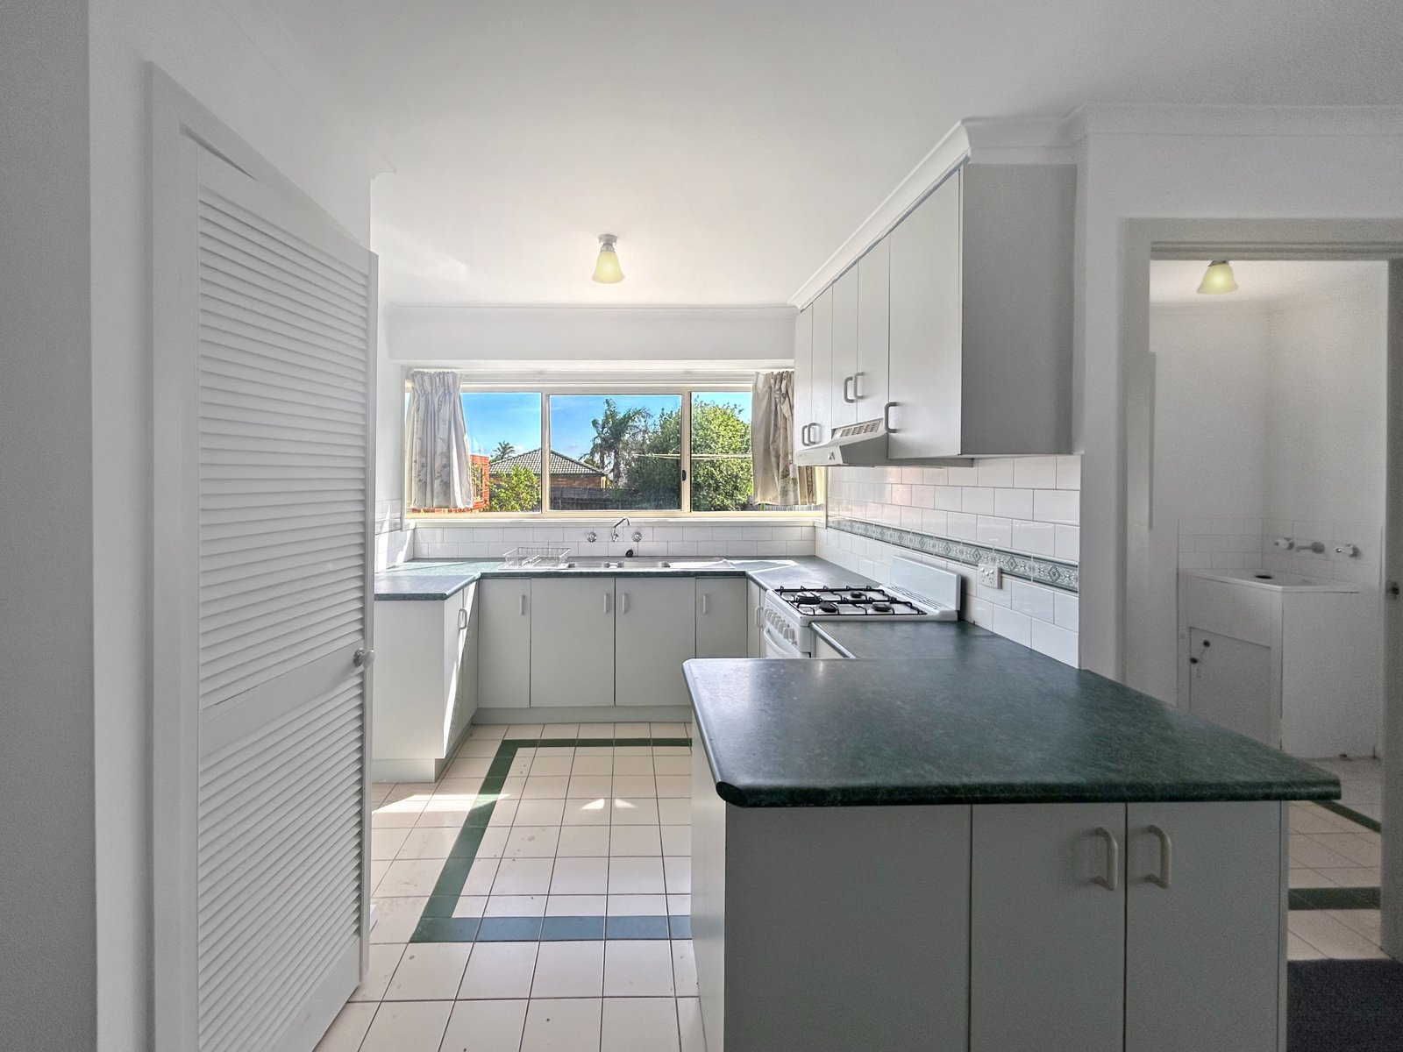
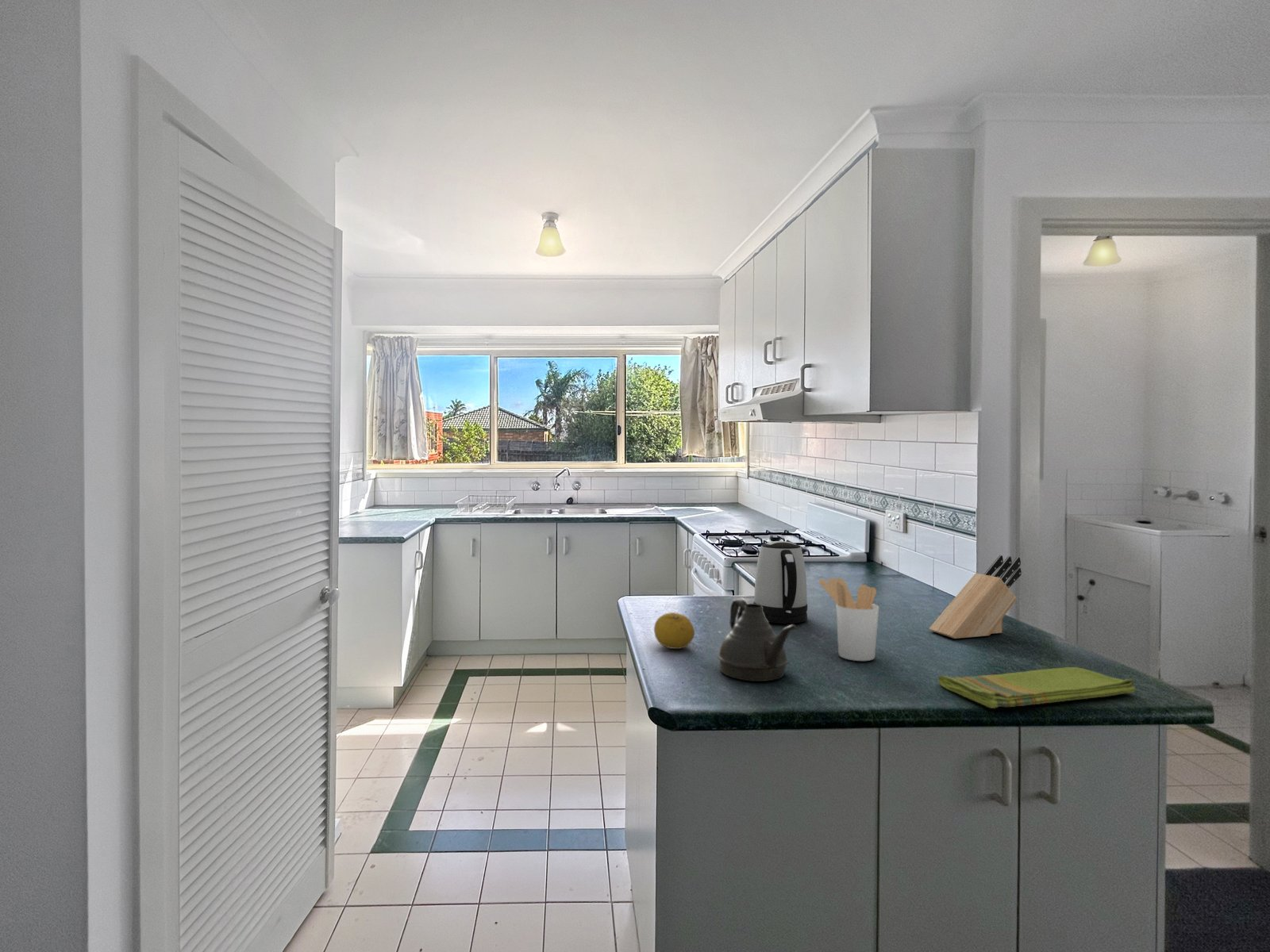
+ fruit [653,612,695,650]
+ teapot [717,598,798,682]
+ dish towel [937,666,1136,709]
+ utensil holder [818,577,879,662]
+ knife block [929,555,1022,639]
+ kettle [753,540,808,624]
